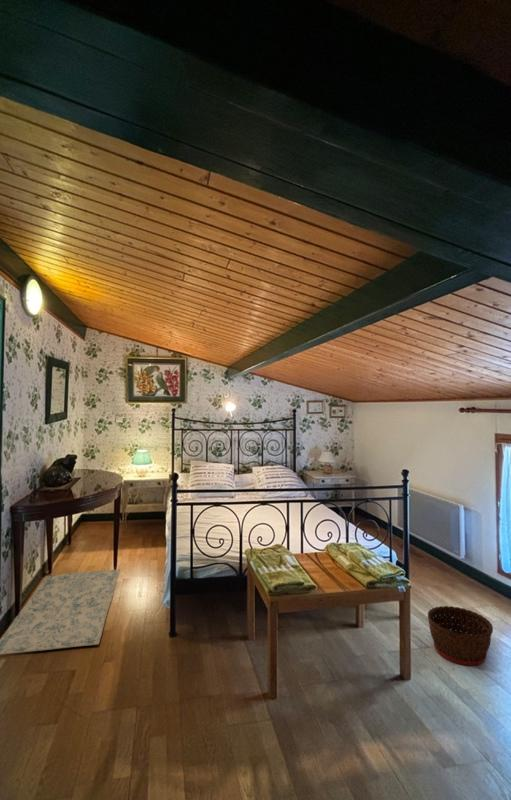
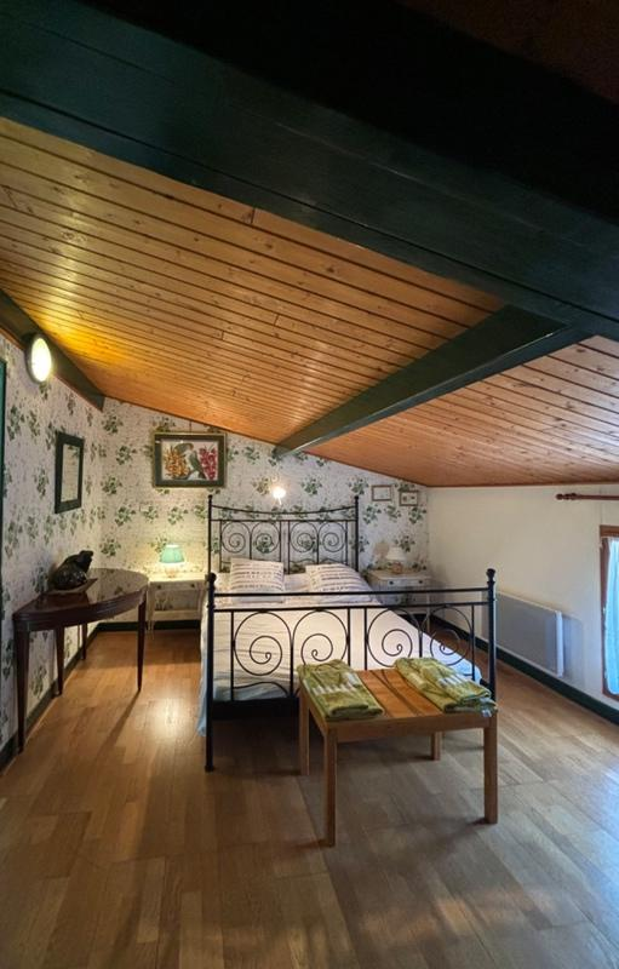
- rug [0,568,122,656]
- basket [427,605,494,667]
